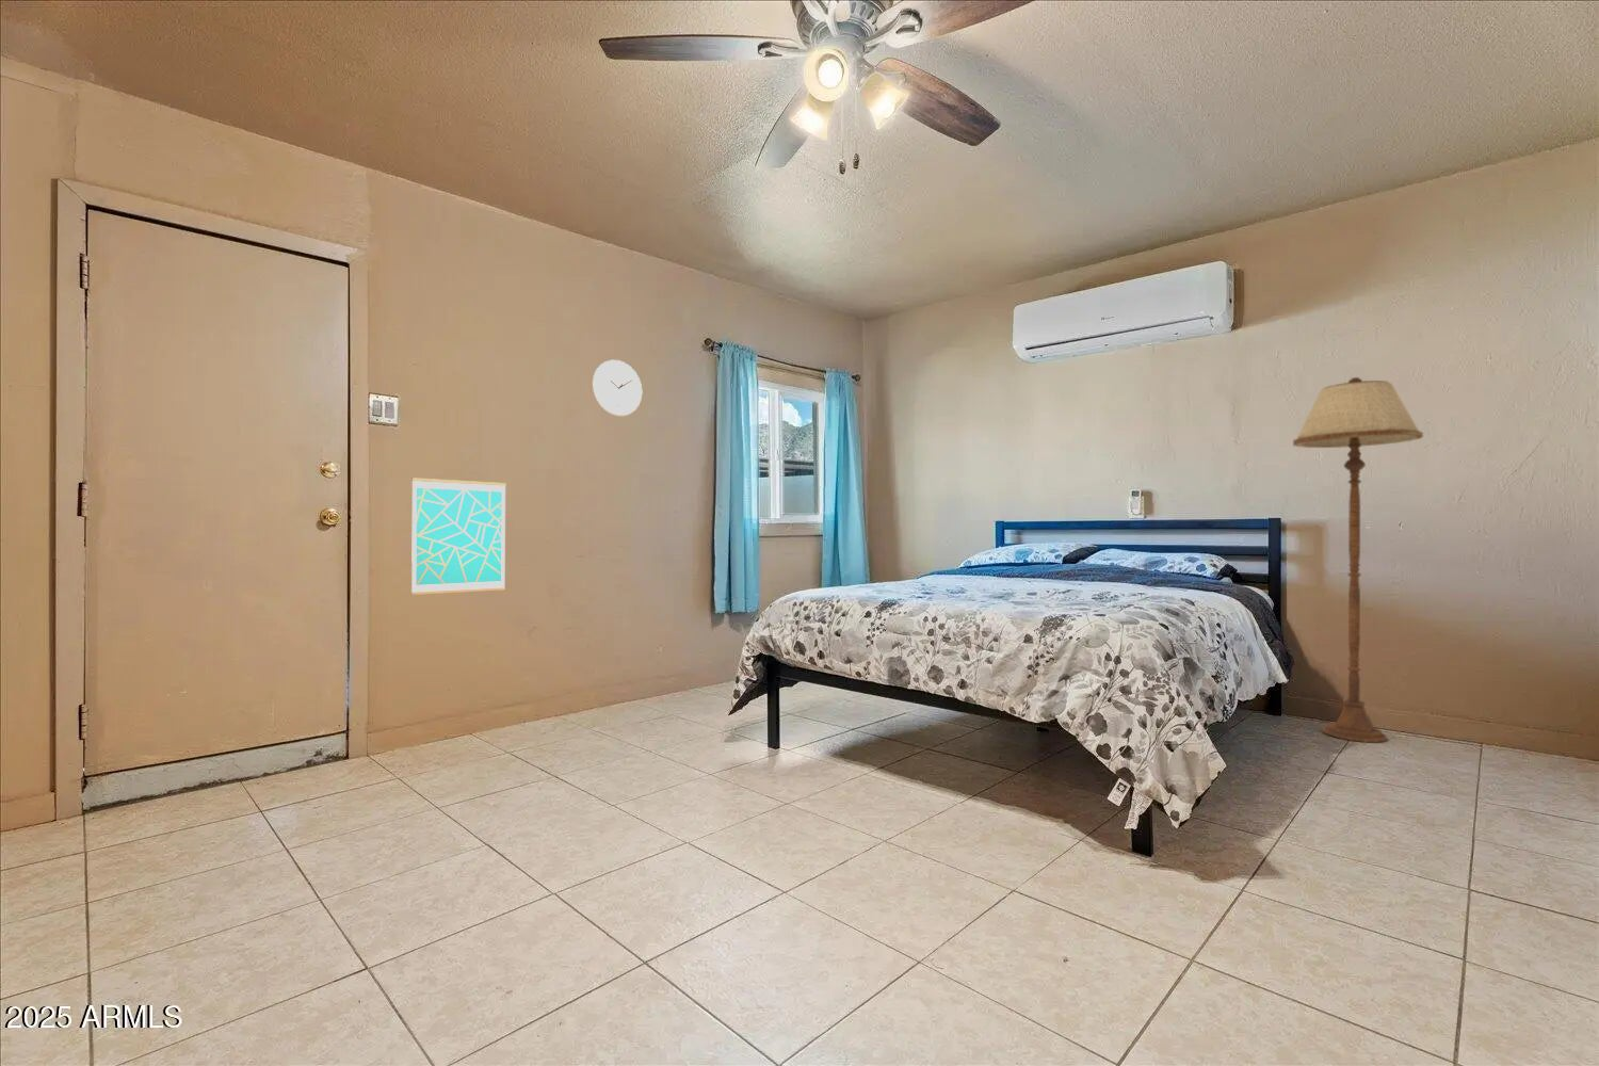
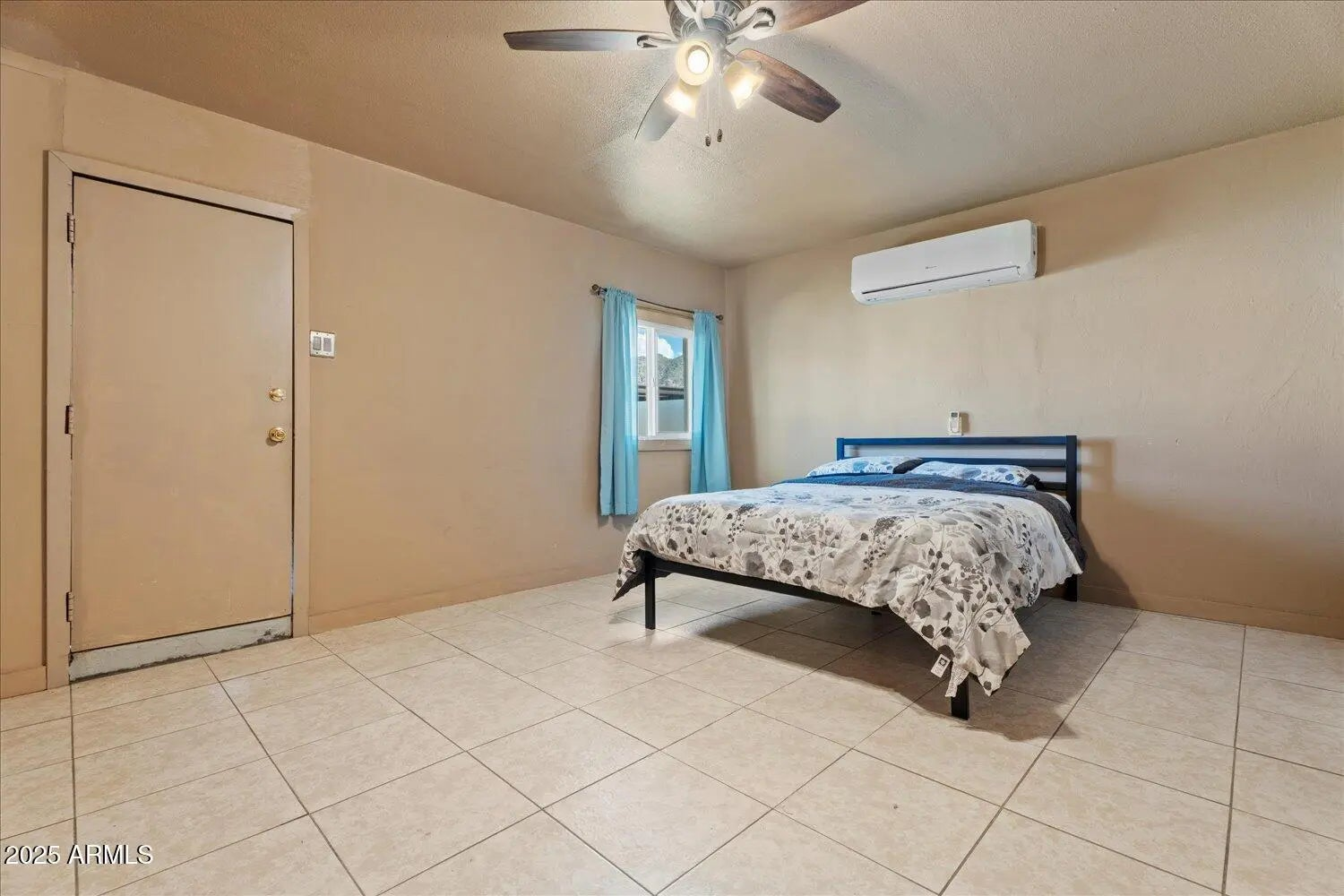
- floor lamp [1292,376,1424,744]
- wall clock [591,359,642,416]
- wall art [410,477,507,596]
